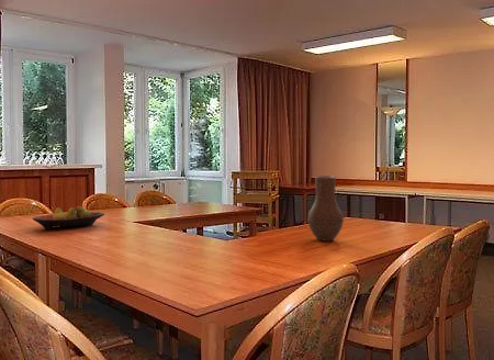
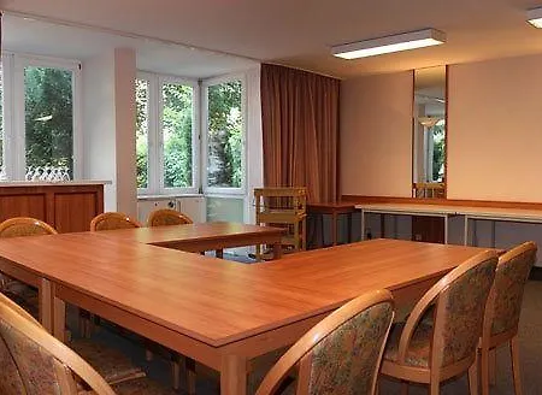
- vase [306,175,345,243]
- fruit bowl [32,205,105,230]
